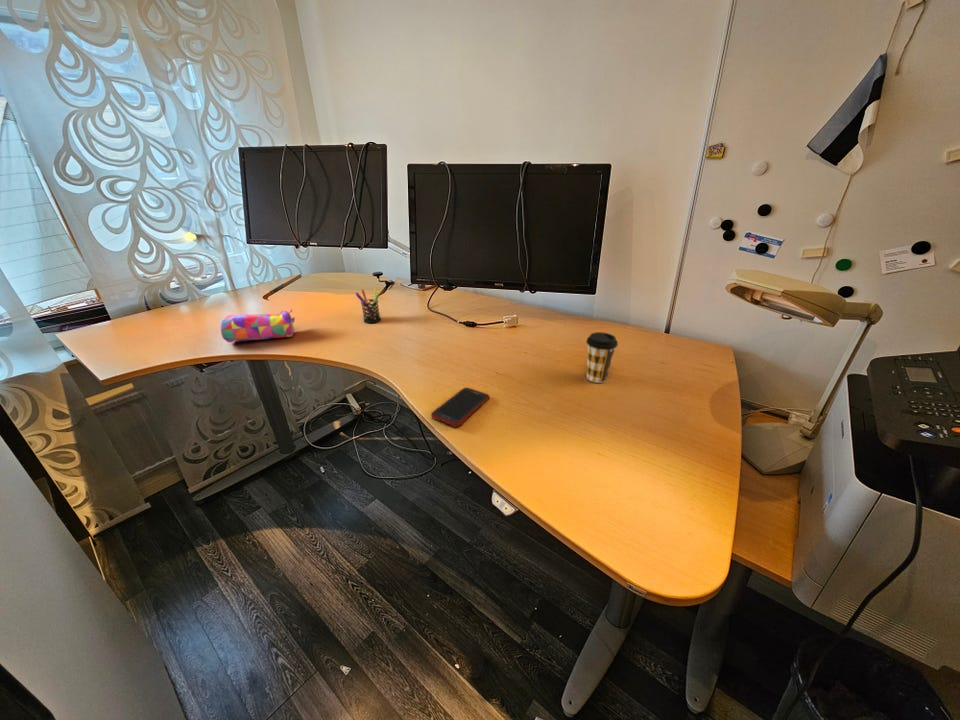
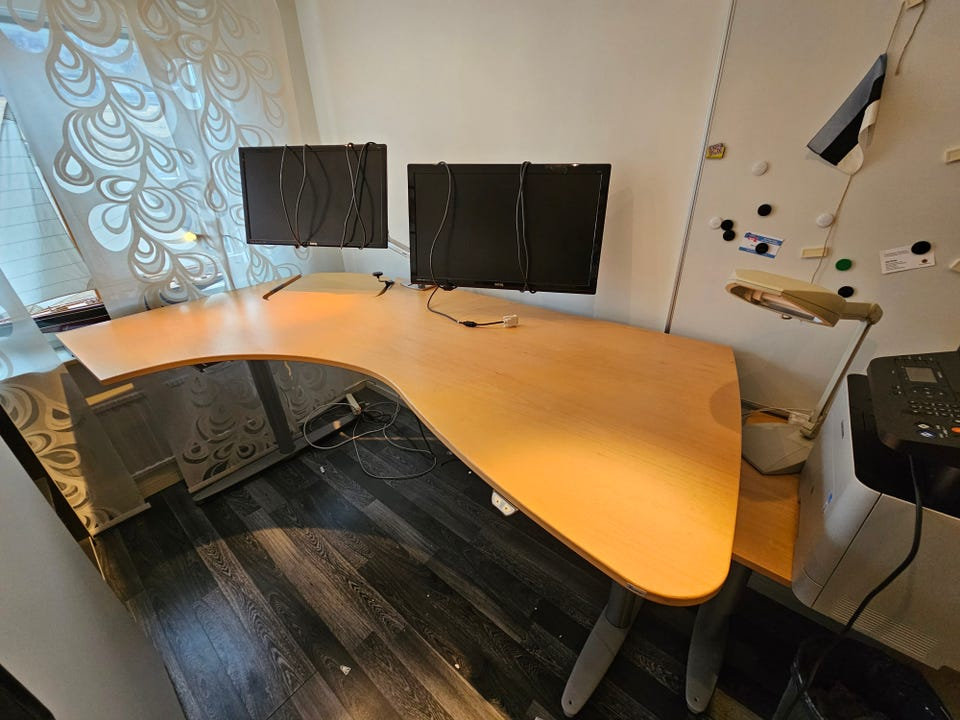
- cell phone [430,387,490,428]
- pen holder [354,287,381,324]
- pencil case [220,308,296,343]
- coffee cup [585,331,619,384]
